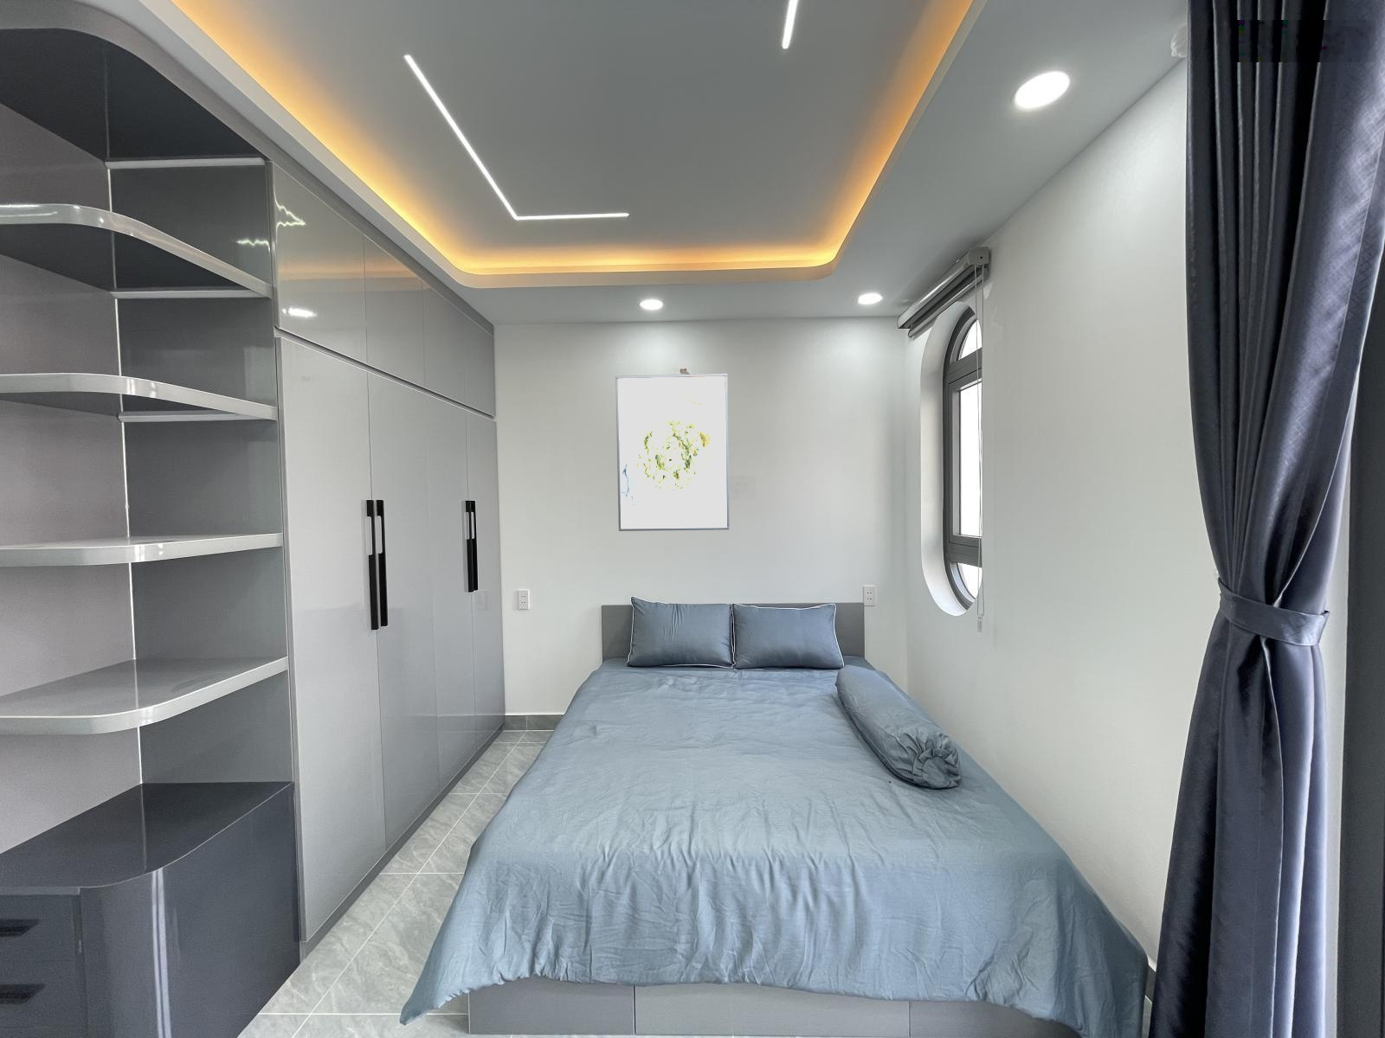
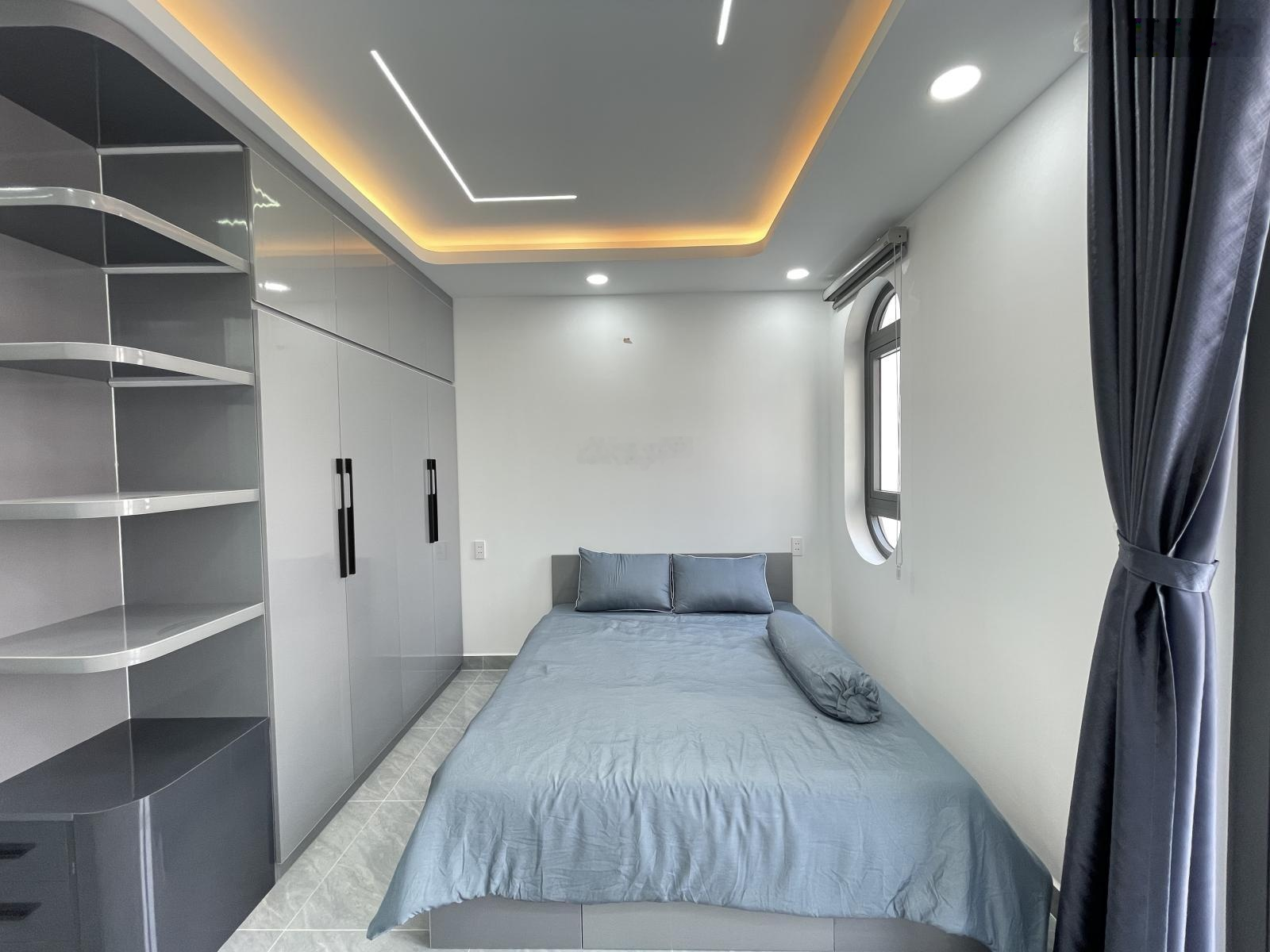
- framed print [615,373,731,532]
